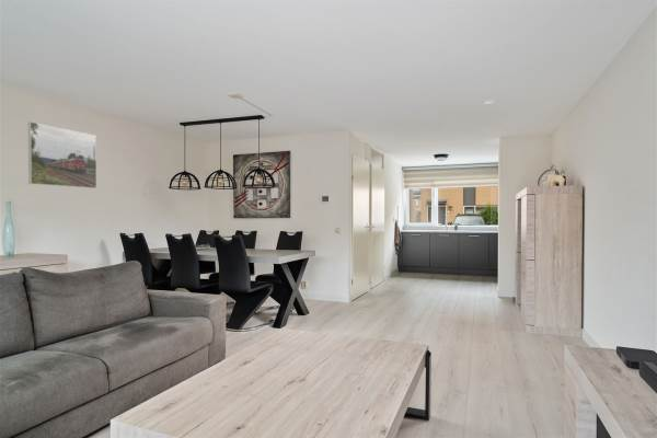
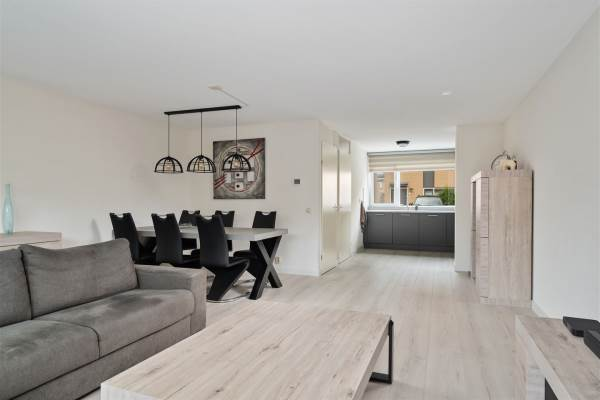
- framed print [27,120,97,189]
